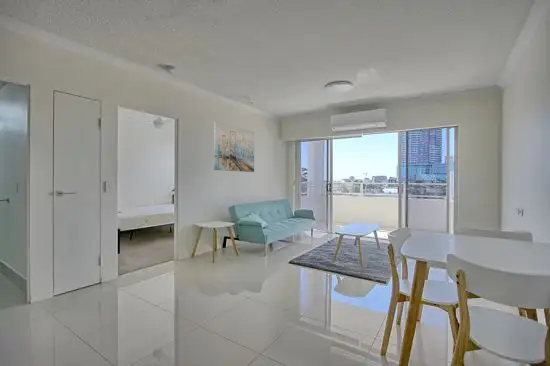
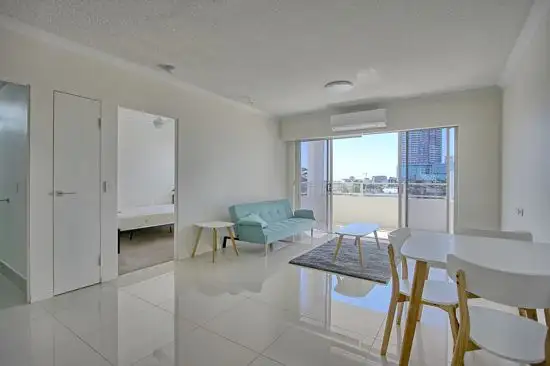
- wall art [213,121,255,173]
